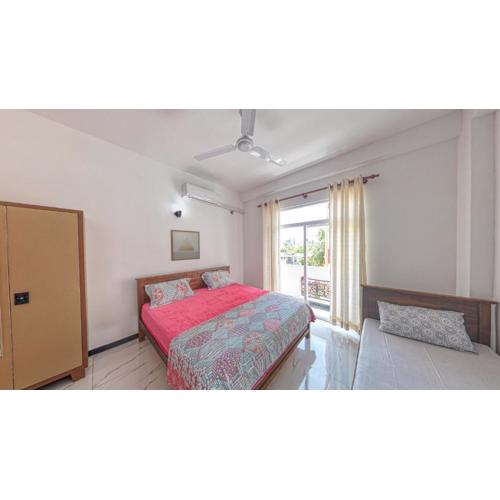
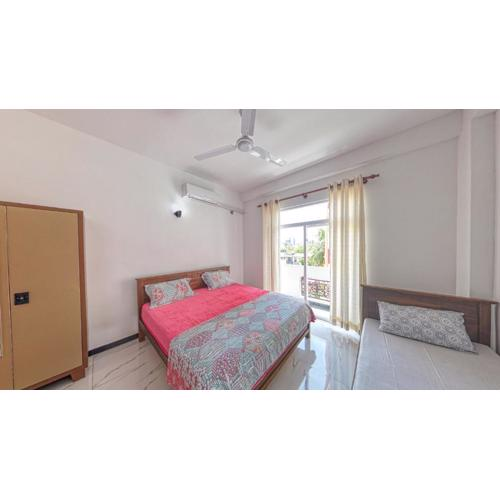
- wall art [170,229,201,262]
